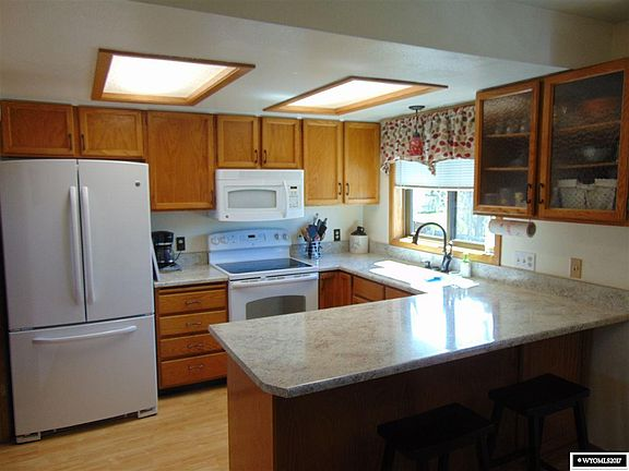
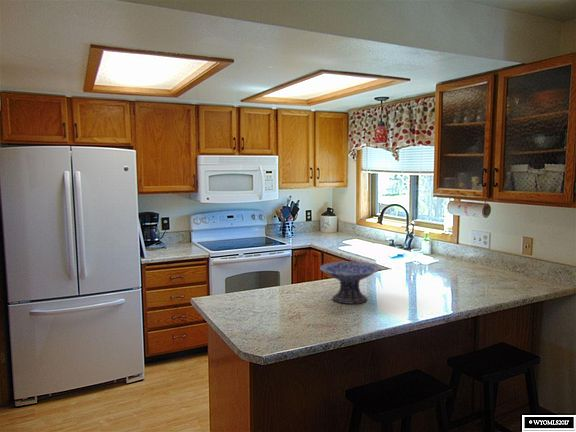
+ decorative bowl [319,260,381,305]
